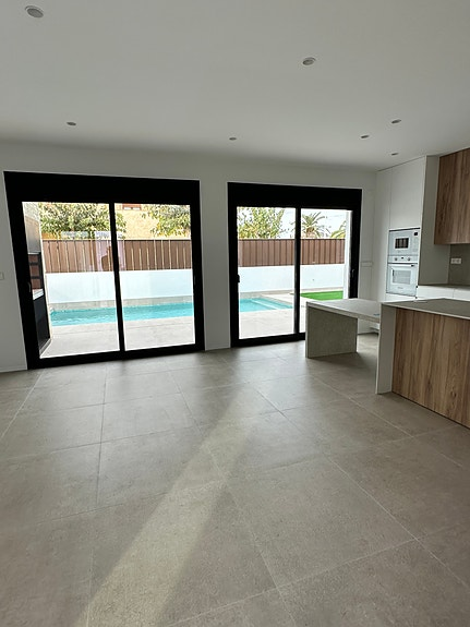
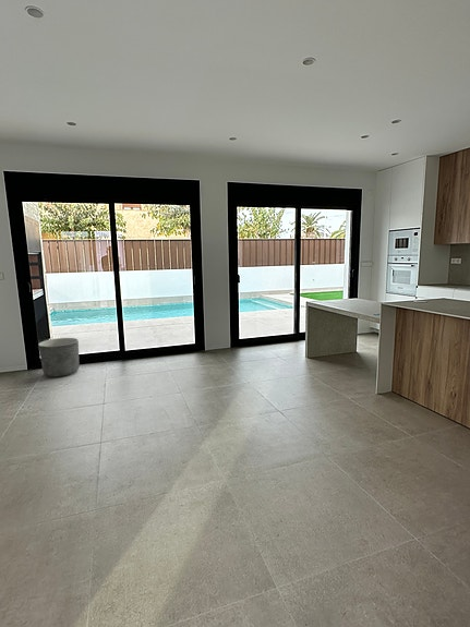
+ planter [37,337,81,378]
